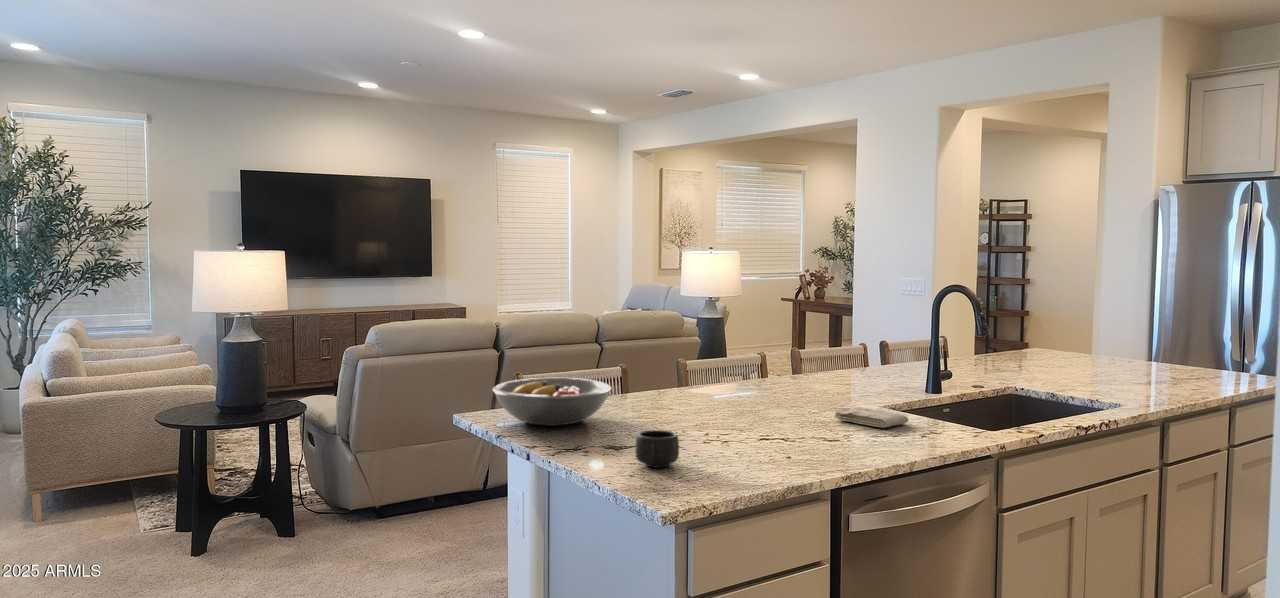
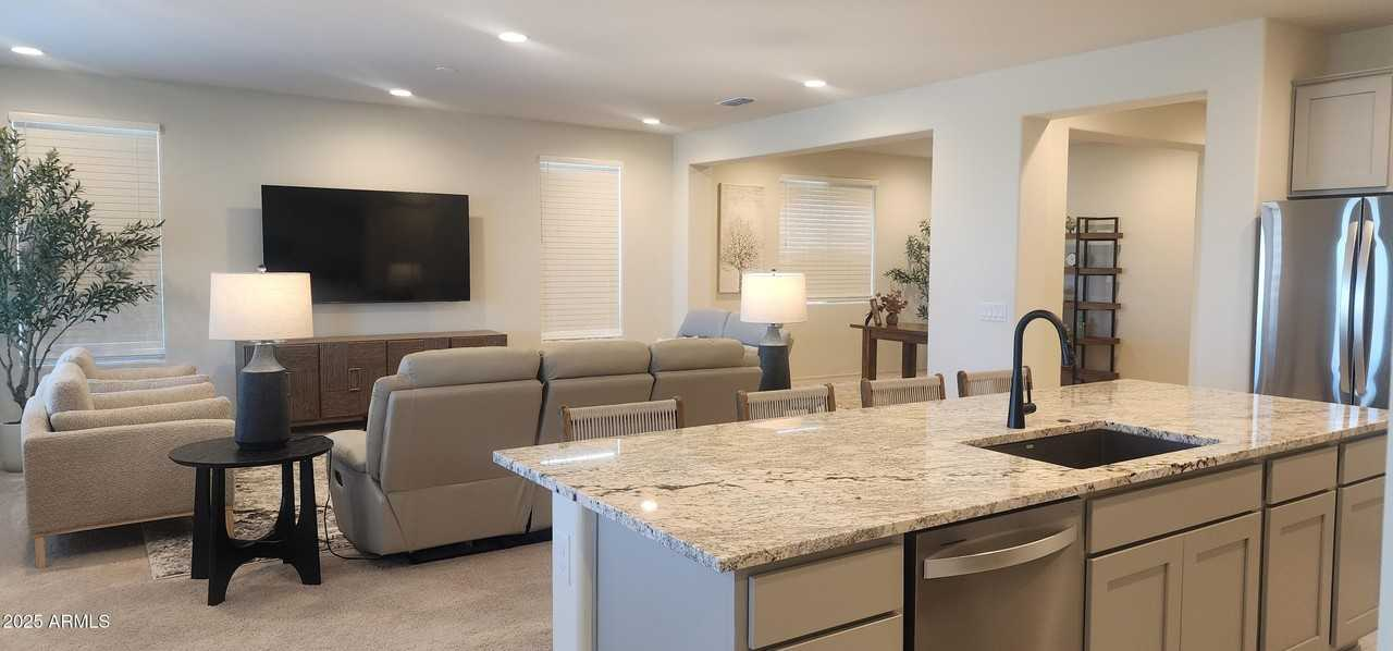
- fruit bowl [491,377,613,427]
- washcloth [833,406,909,429]
- mug [634,429,680,469]
